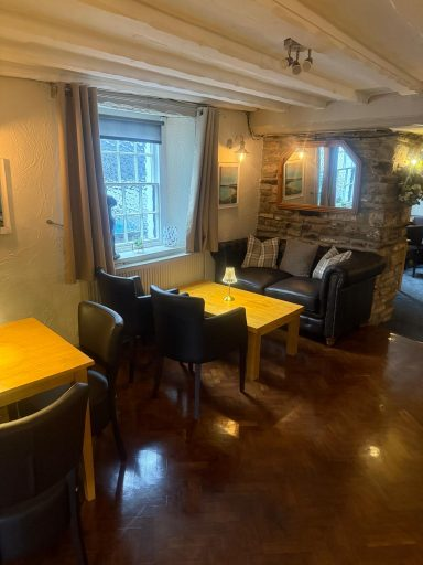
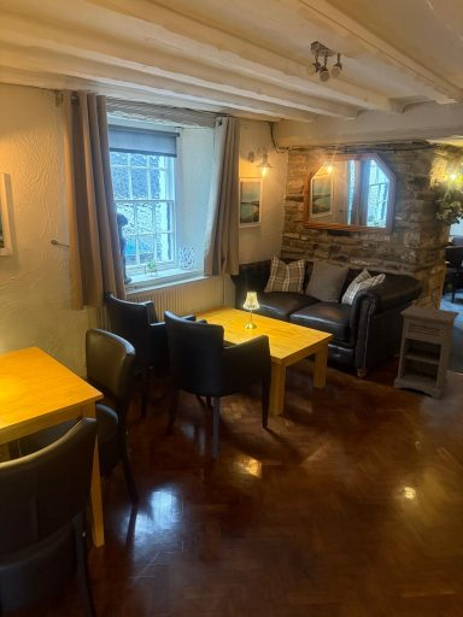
+ nightstand [393,304,461,400]
